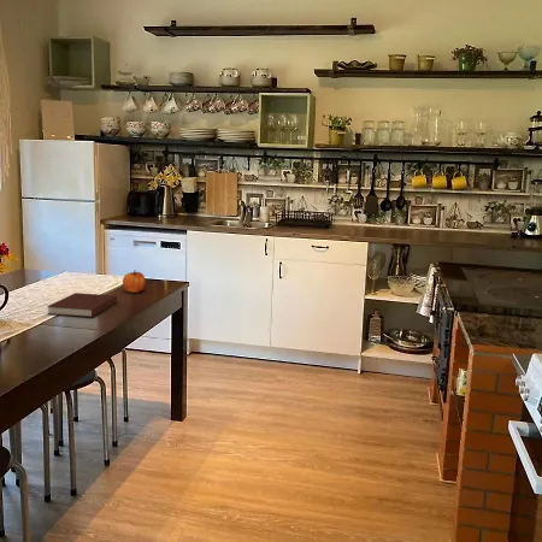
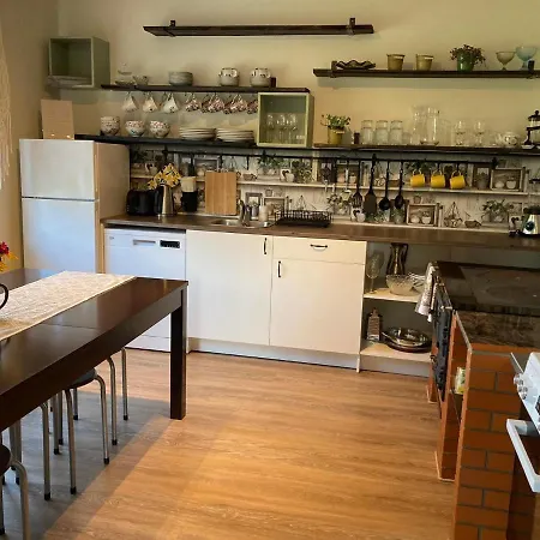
- notebook [46,291,118,318]
- apple [122,269,147,294]
